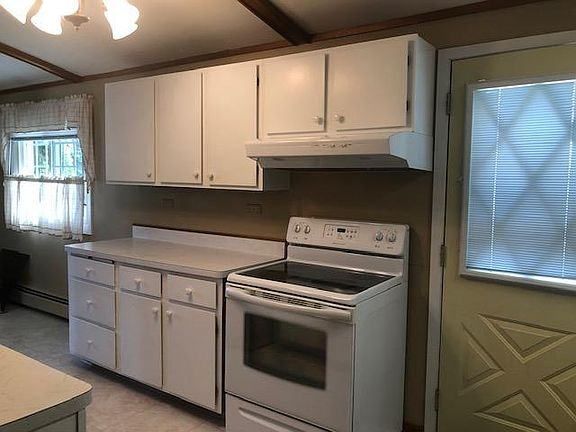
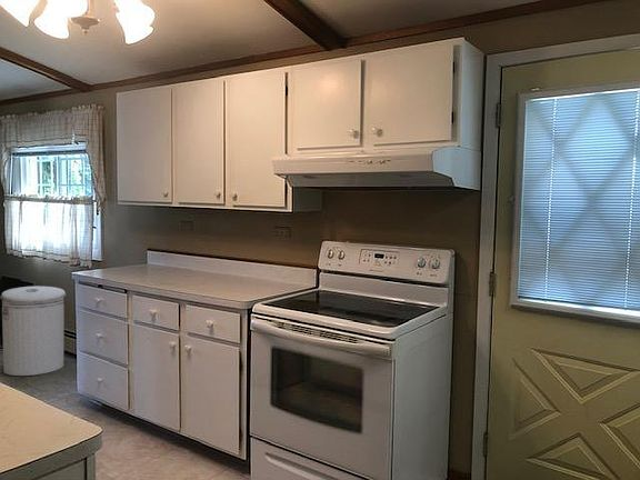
+ can [0,286,67,377]
